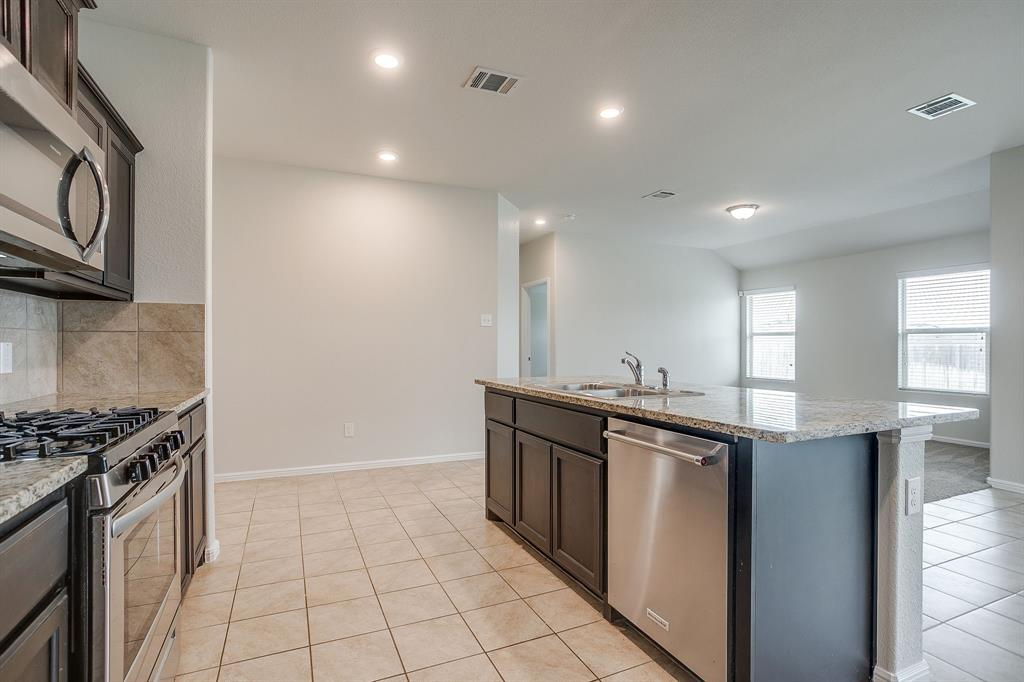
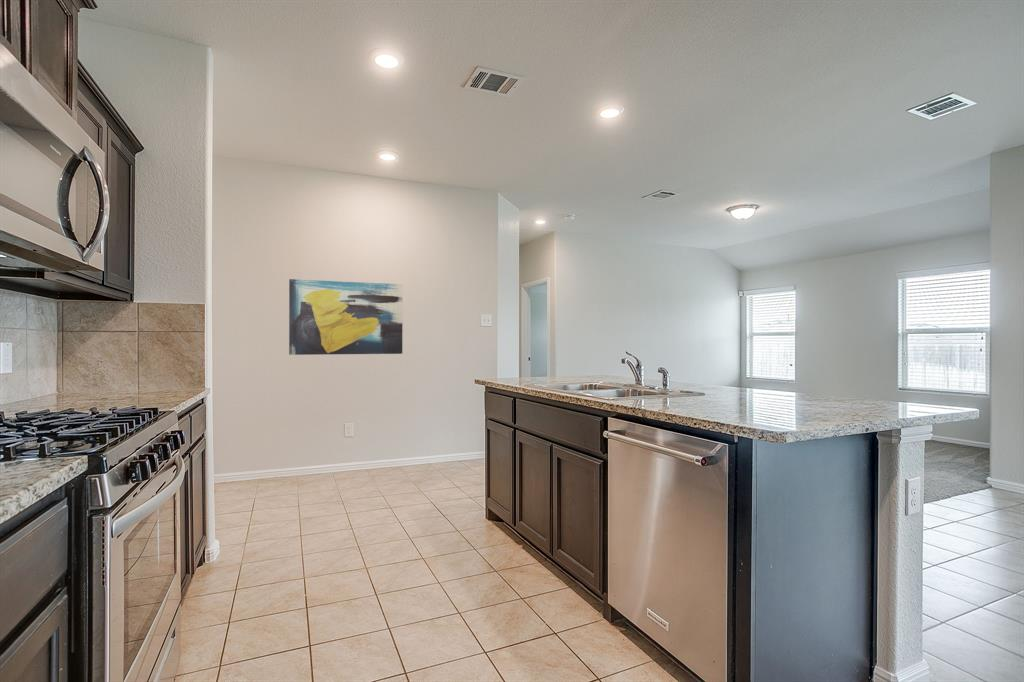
+ wall art [288,278,404,356]
